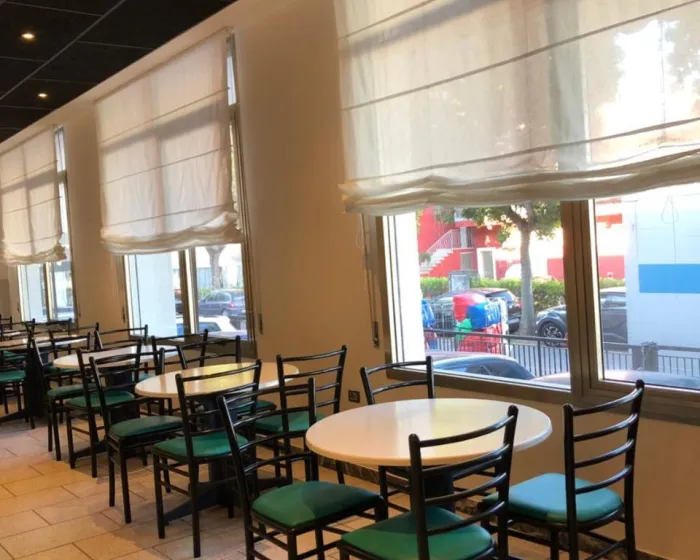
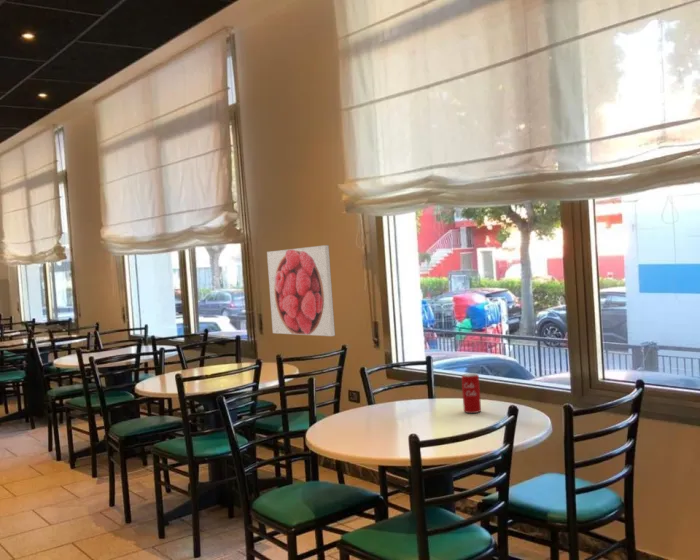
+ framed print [266,244,336,337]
+ beverage can [461,372,482,414]
